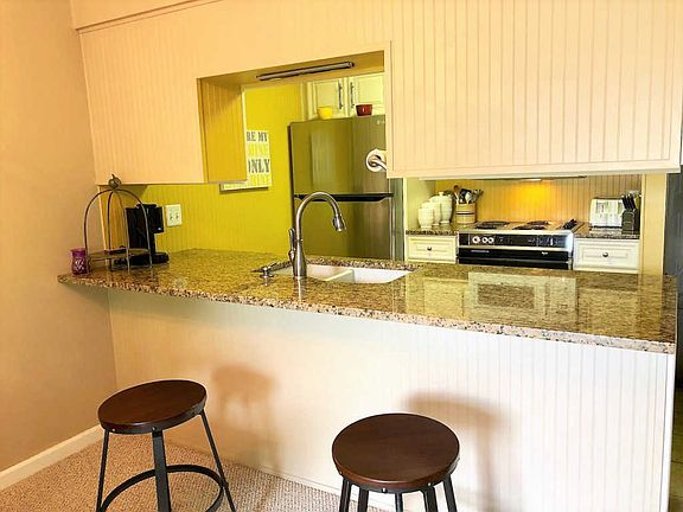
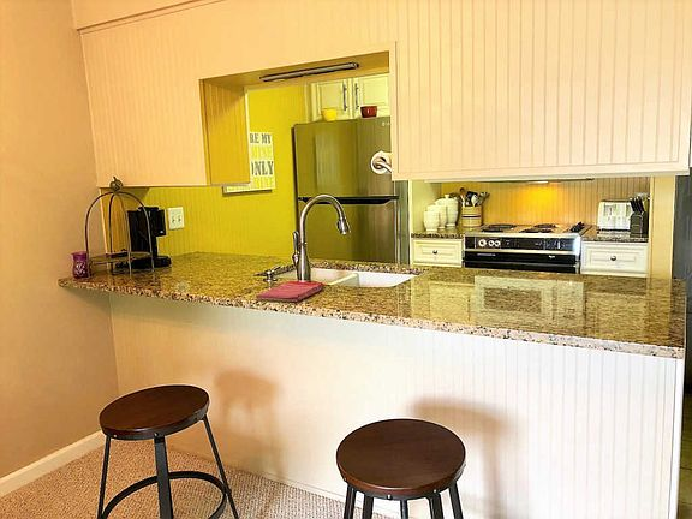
+ dish towel [253,280,326,303]
